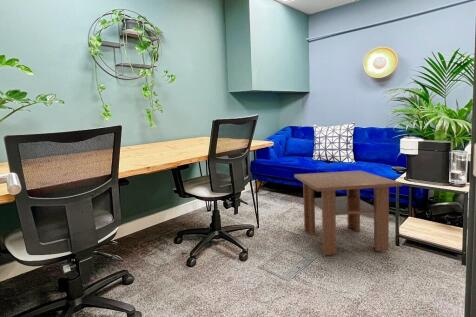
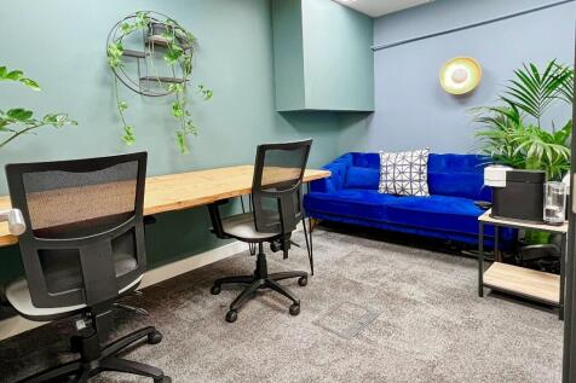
- coffee table [293,170,403,256]
